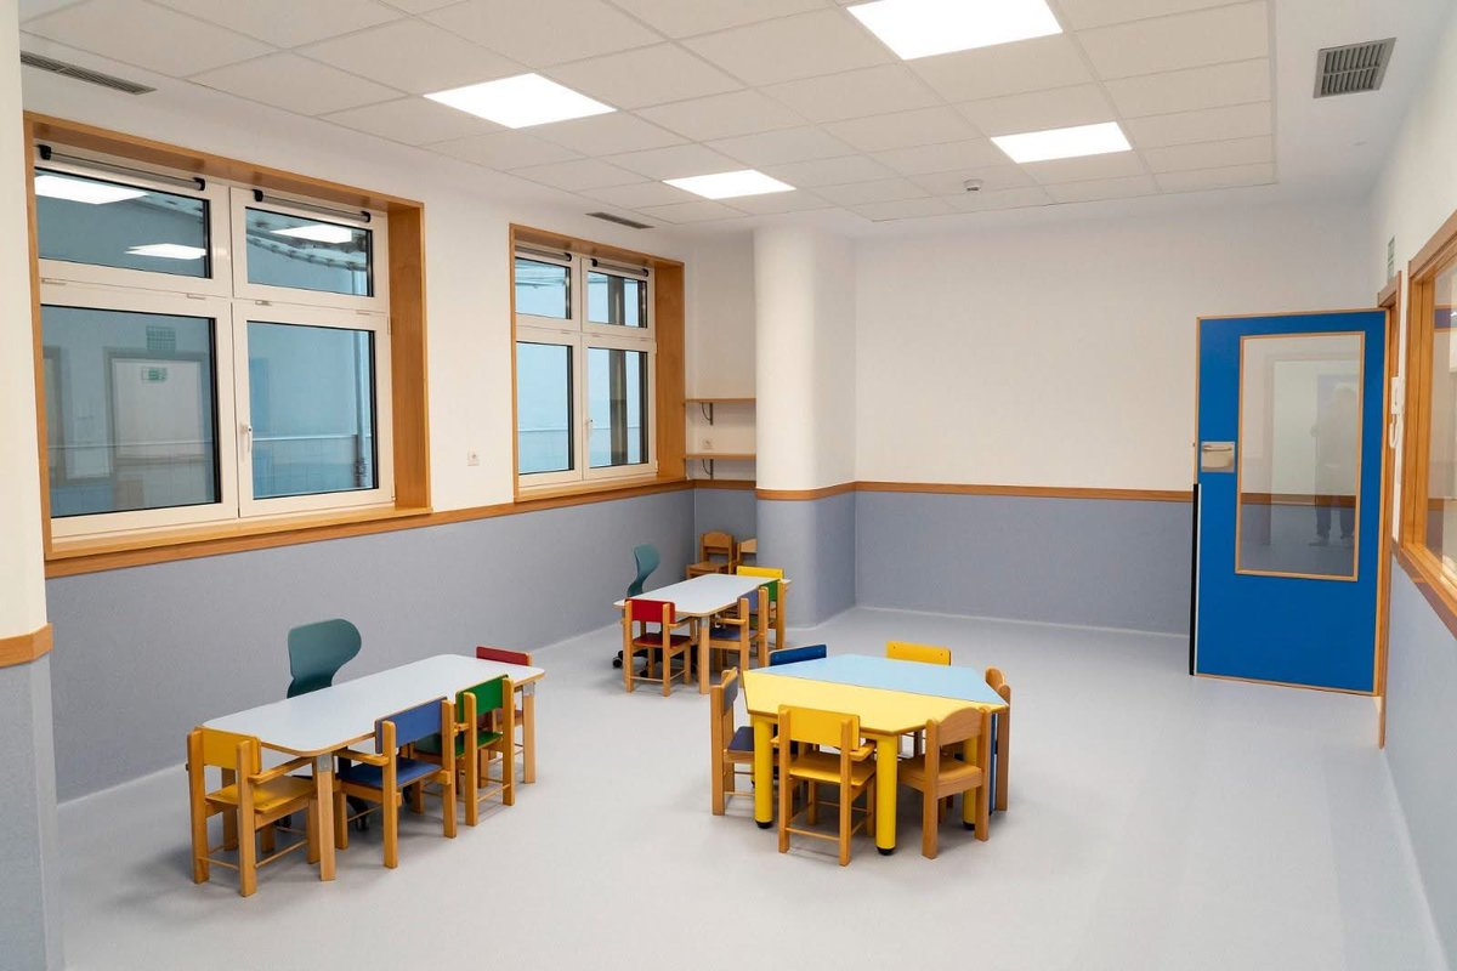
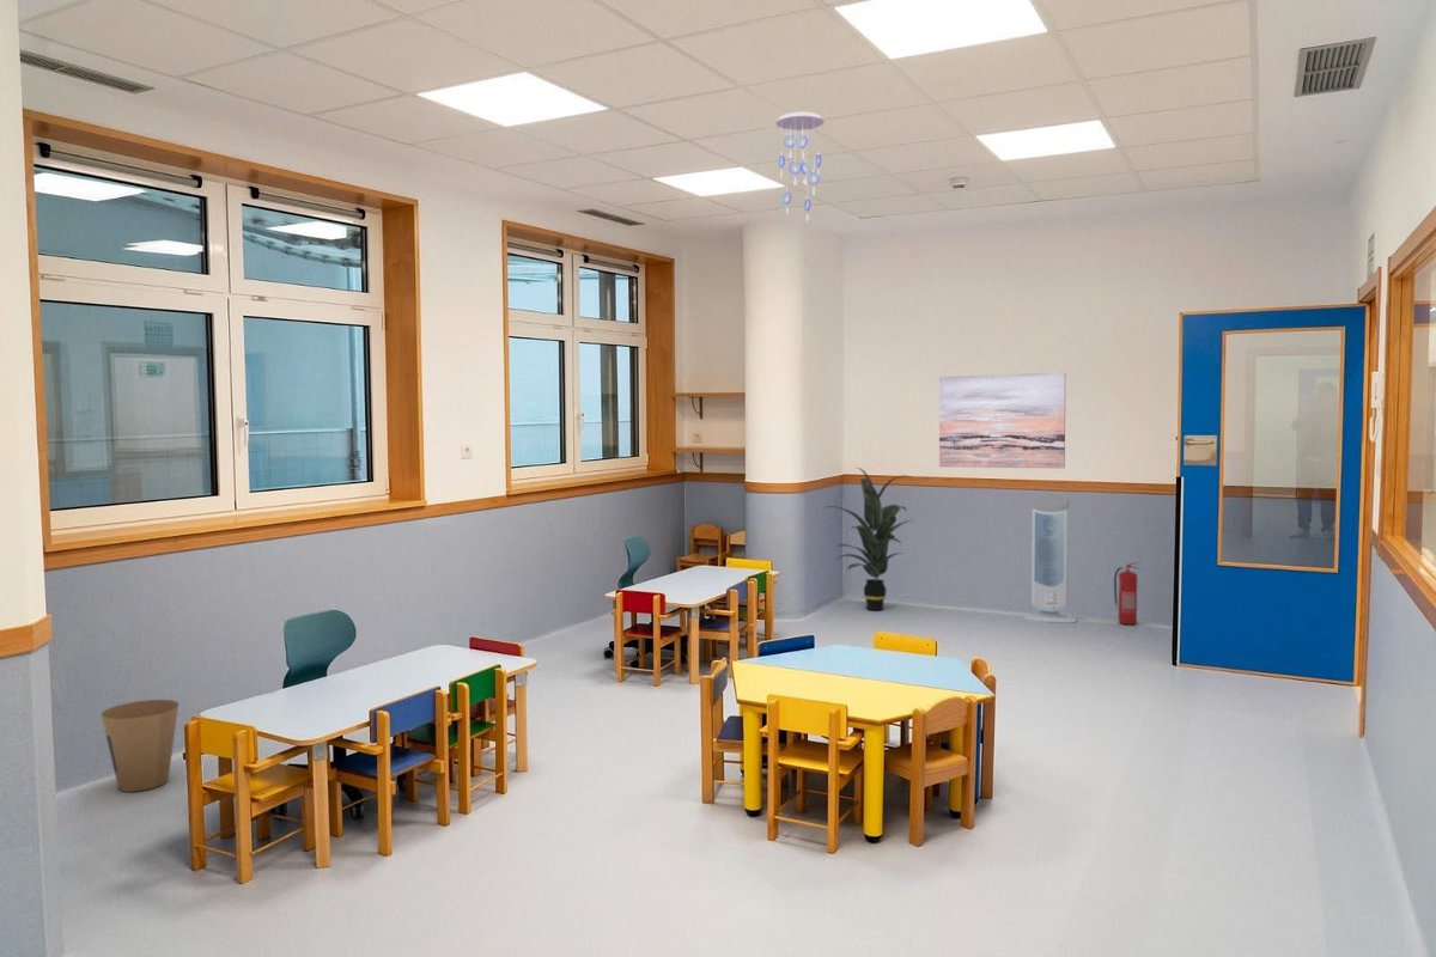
+ fire extinguisher [1113,561,1140,627]
+ ceiling mobile [775,111,826,224]
+ indoor plant [821,467,914,611]
+ trash can [101,699,180,793]
+ wall art [938,372,1067,470]
+ air purifier [1022,494,1078,624]
